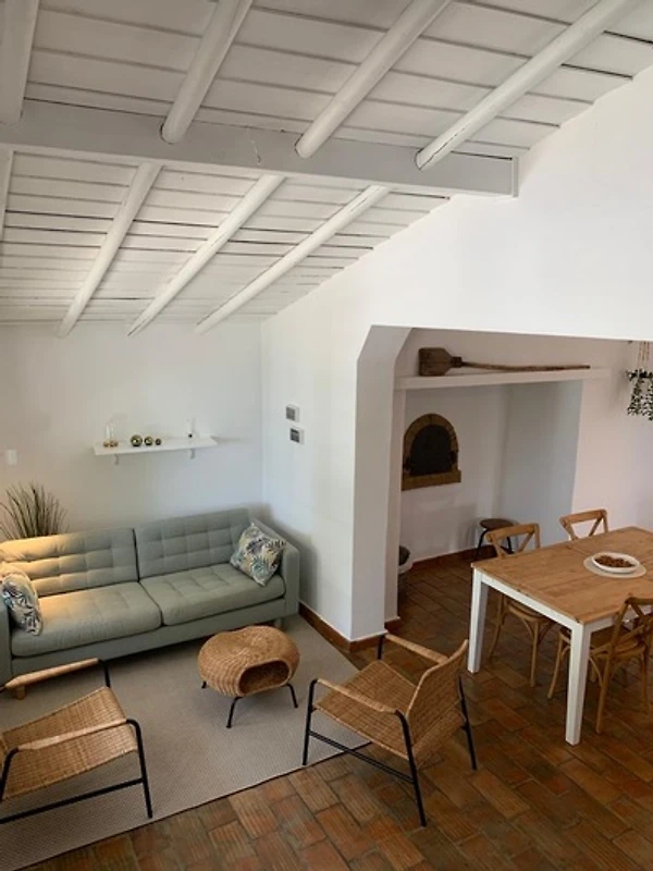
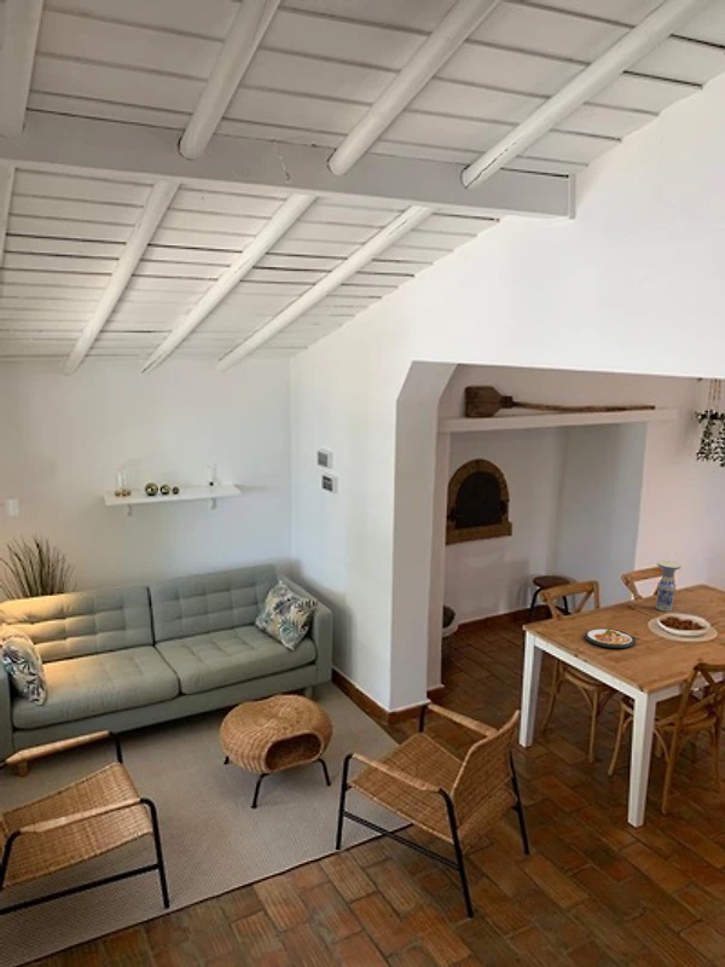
+ dish [584,627,637,649]
+ vase [655,560,682,612]
